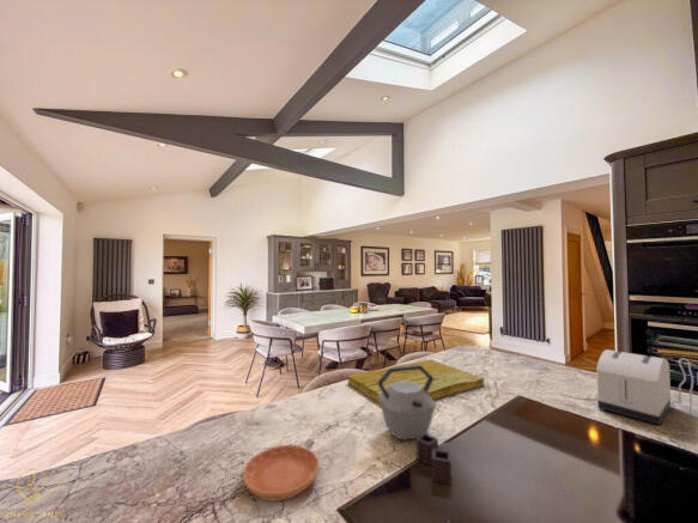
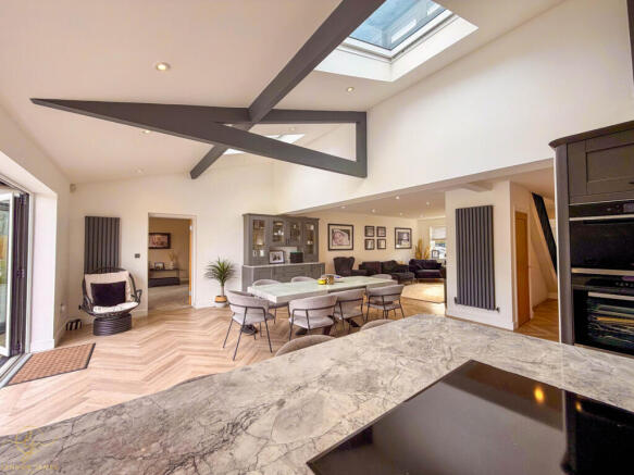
- kettle [377,365,453,486]
- toaster [595,348,698,426]
- saucer [242,444,321,501]
- cutting board [347,358,485,405]
